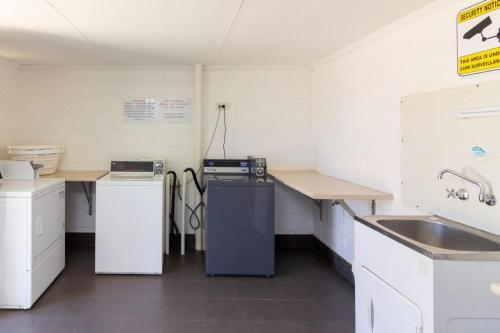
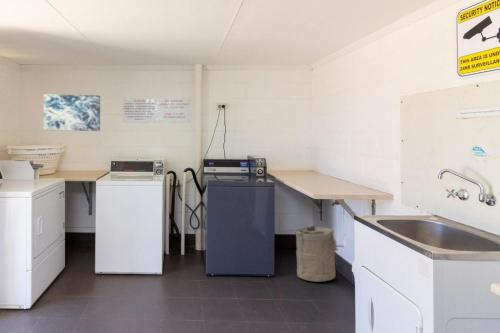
+ laundry hamper [295,224,345,283]
+ wall art [43,93,101,132]
